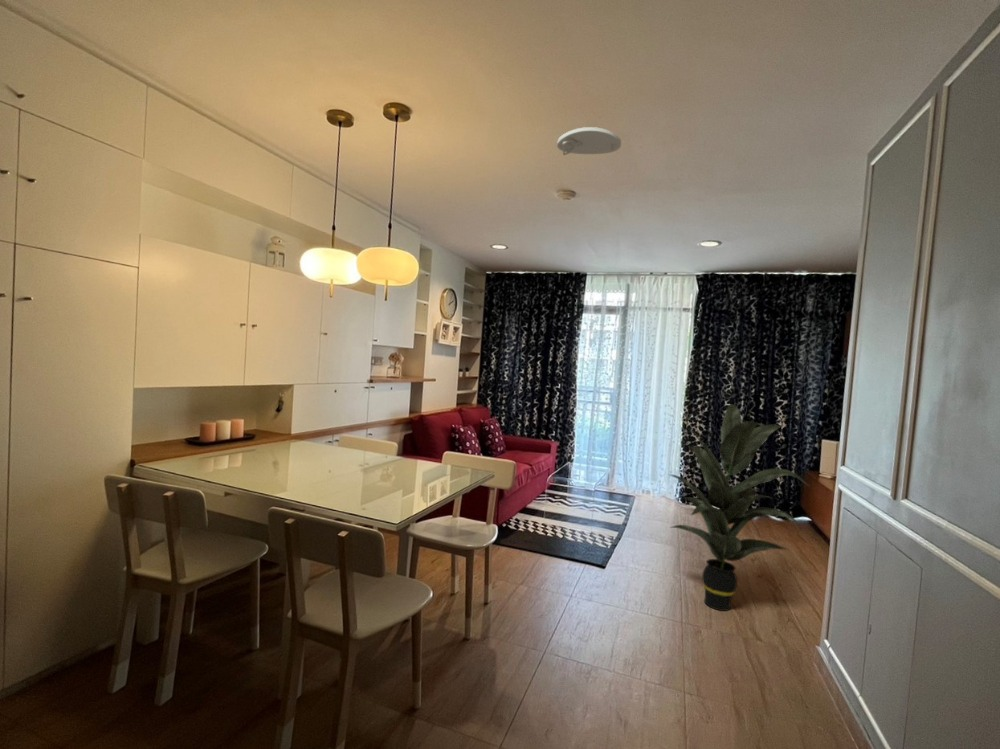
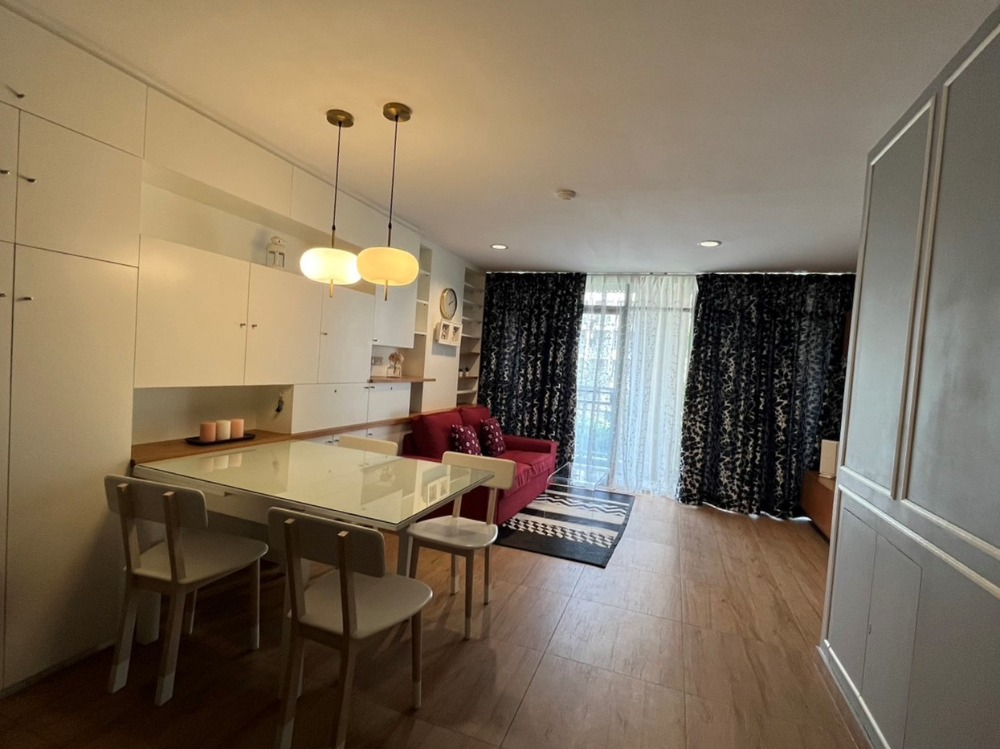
- smoke detector [556,126,622,156]
- indoor plant [667,403,809,612]
